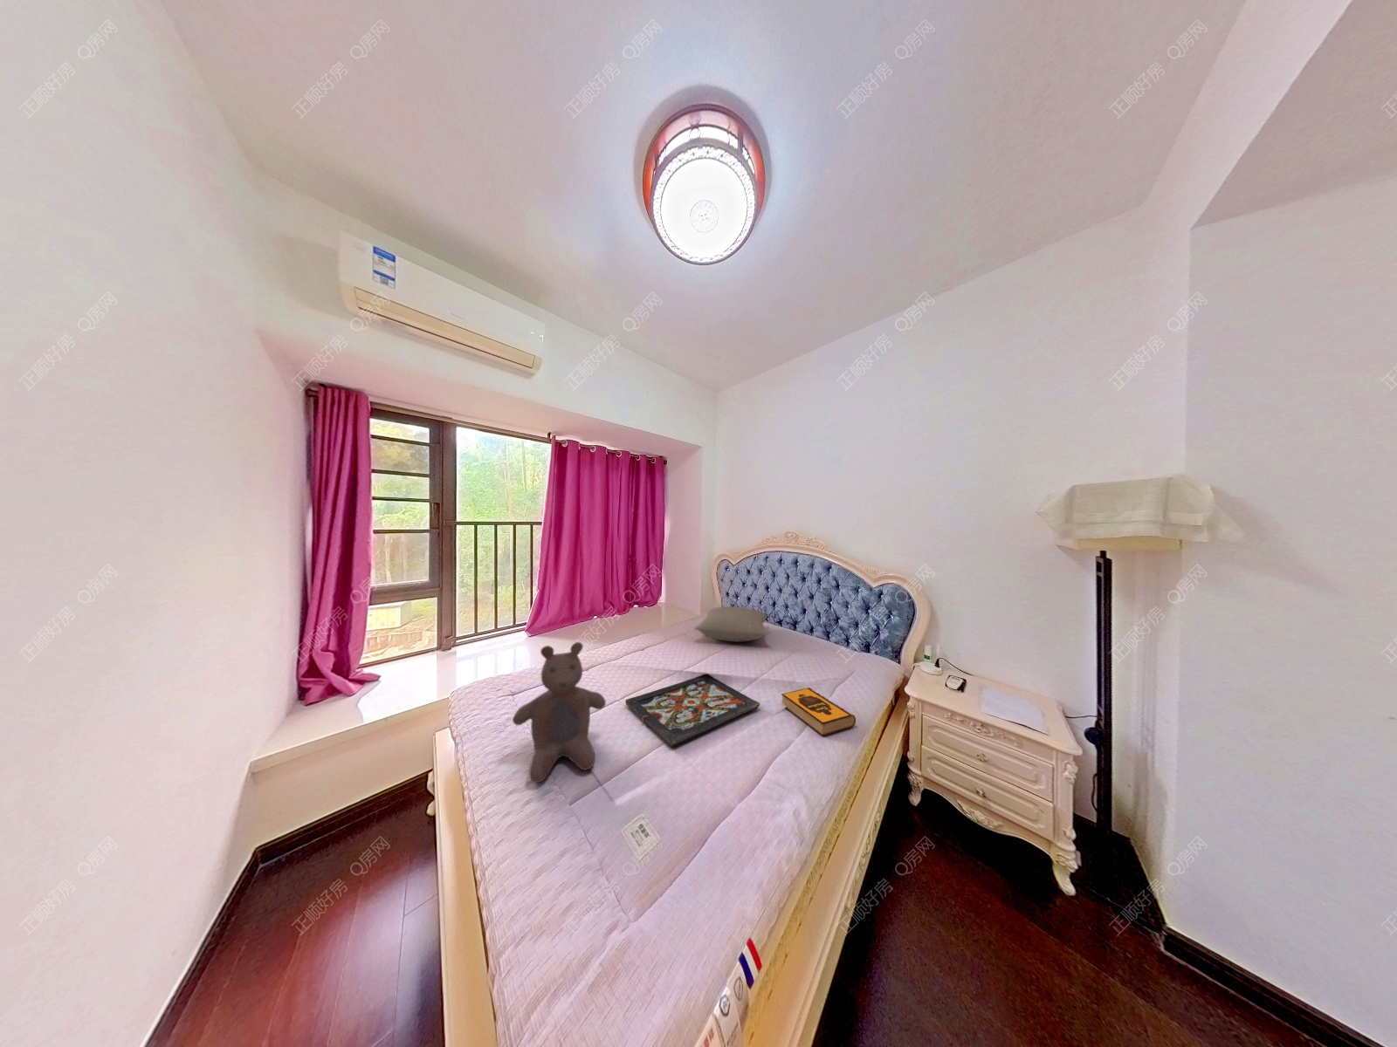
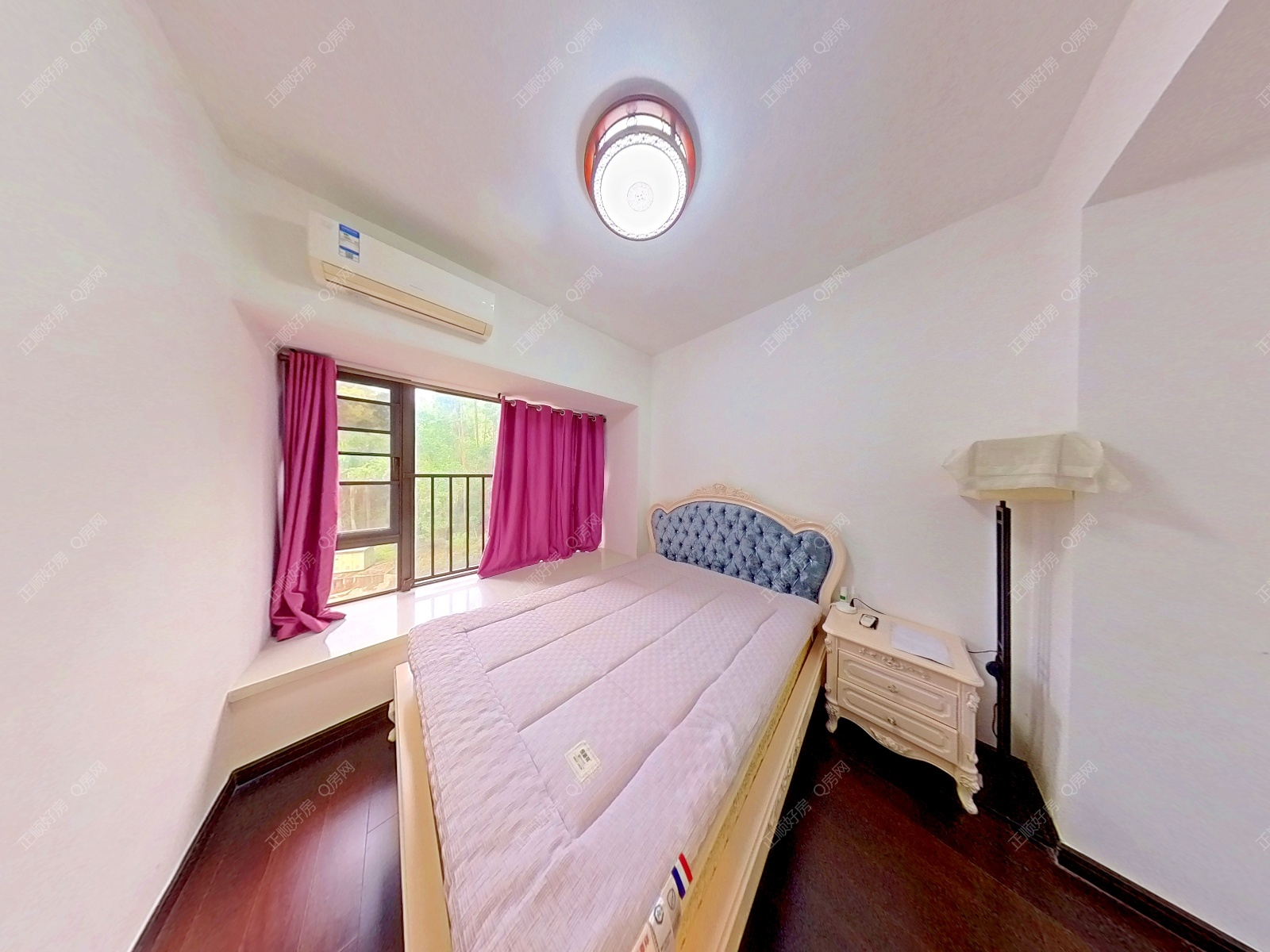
- hardback book [781,686,857,737]
- pillow [693,606,770,643]
- bear [512,641,607,783]
- decorative tray [625,673,760,748]
